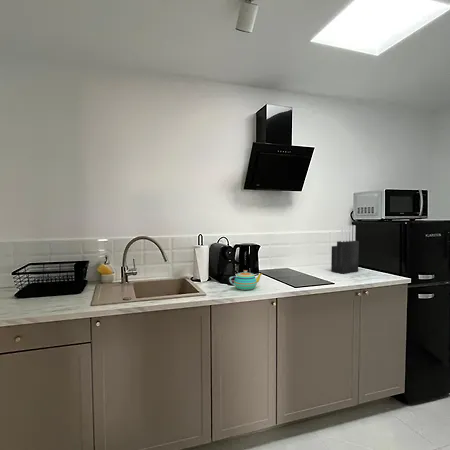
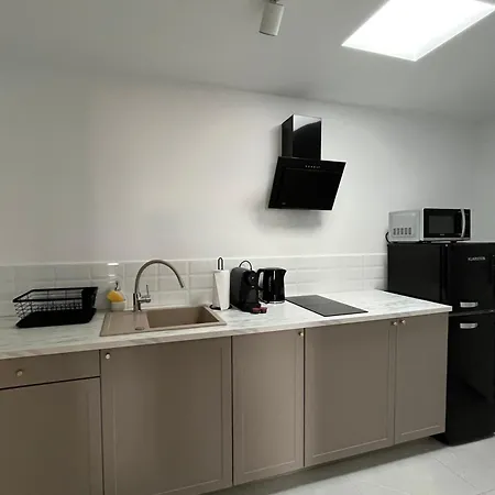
- teapot [228,269,264,291]
- knife block [330,224,360,275]
